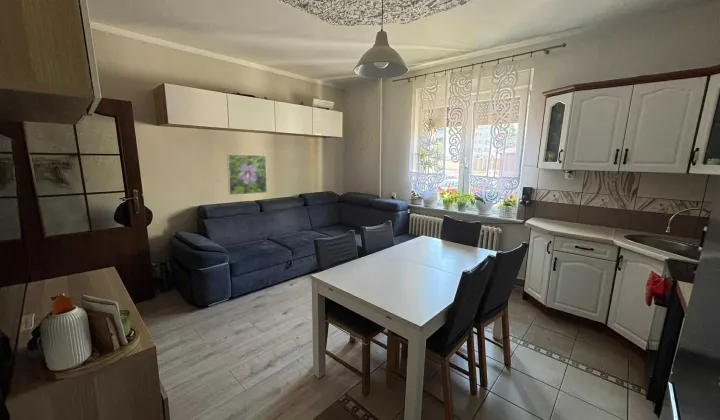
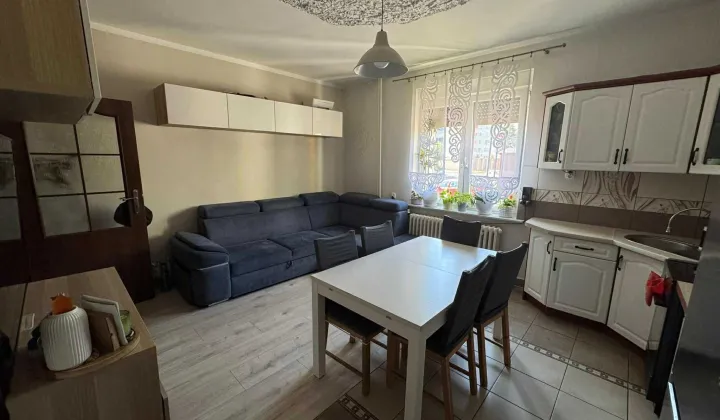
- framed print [226,153,268,196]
